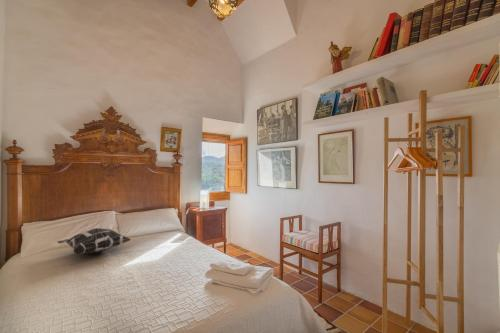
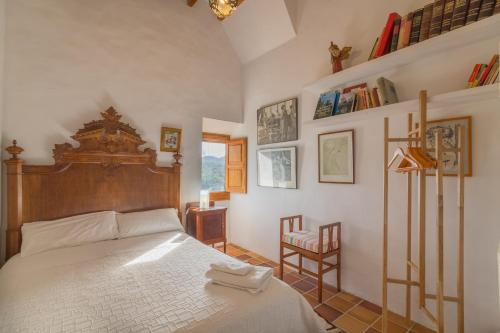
- decorative pillow [57,227,132,255]
